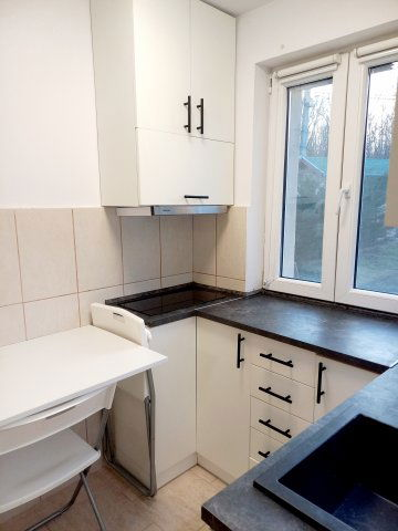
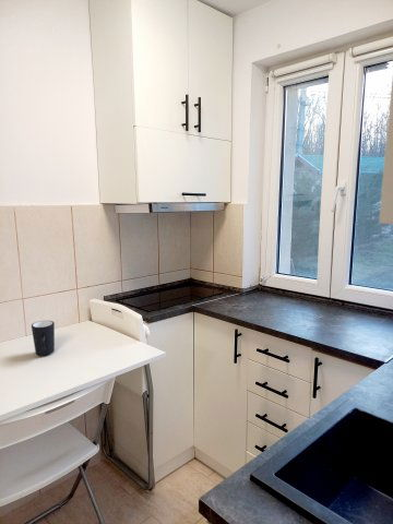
+ mug [31,320,56,357]
